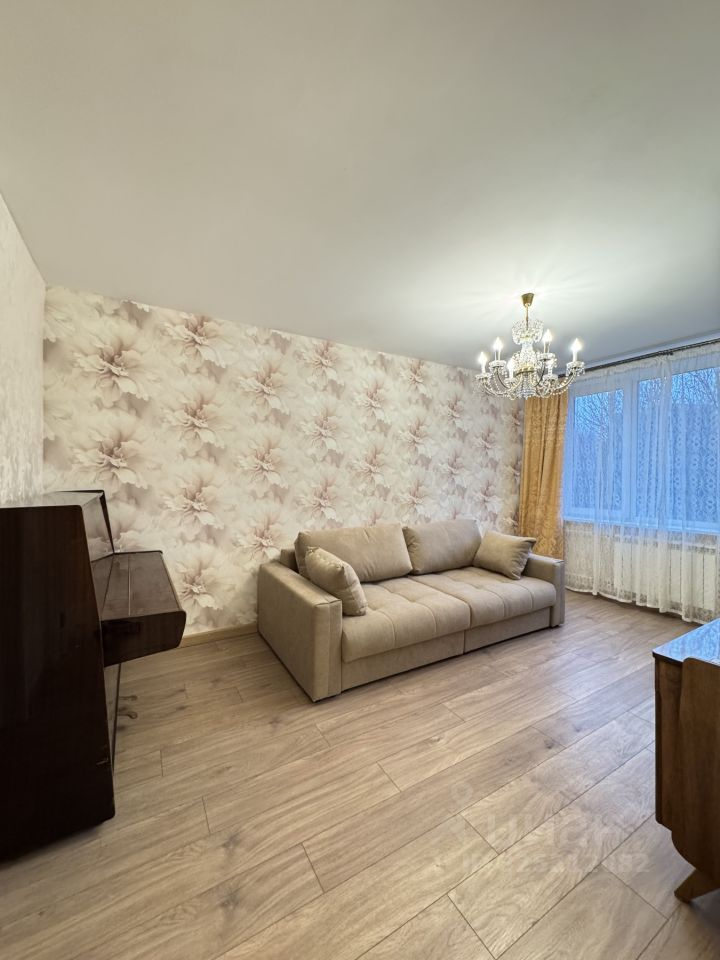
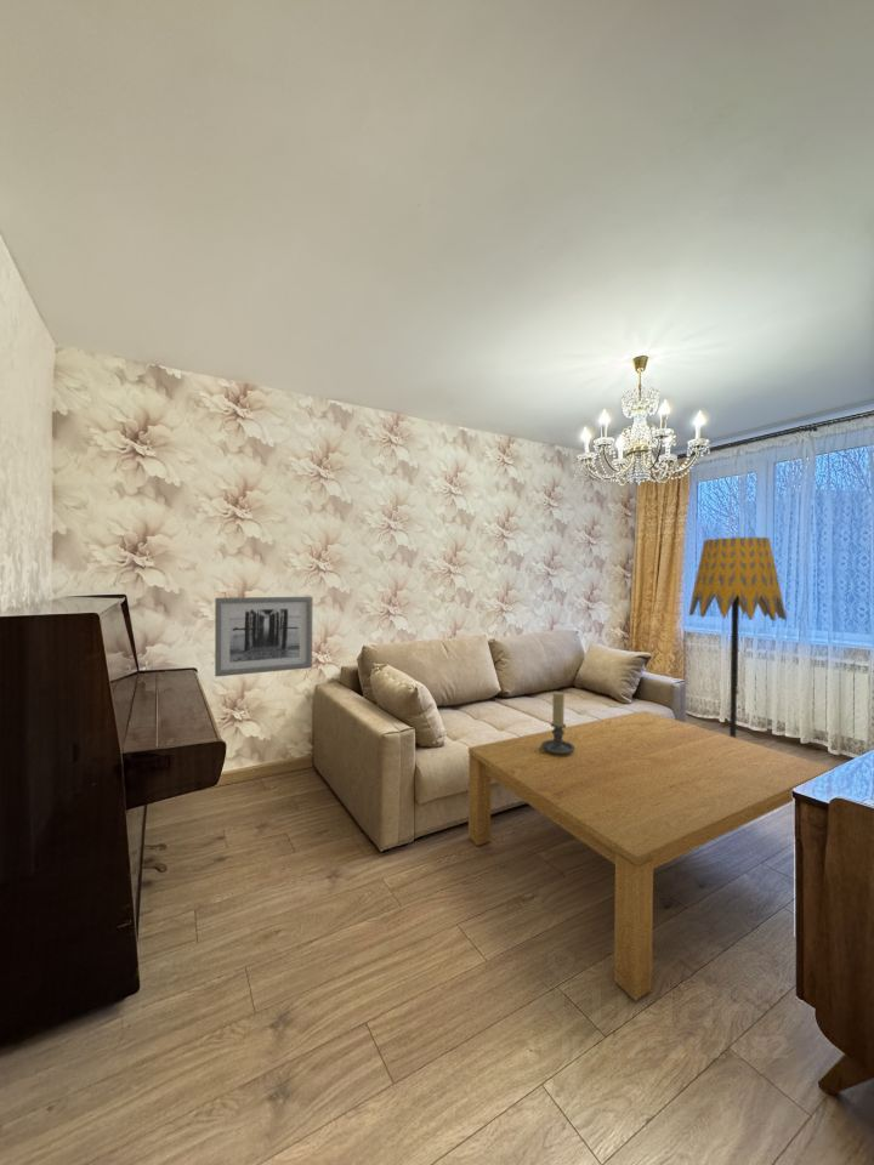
+ candle holder [539,691,574,755]
+ floor lamp [687,536,788,738]
+ coffee table [467,710,835,1002]
+ wall art [214,596,313,678]
